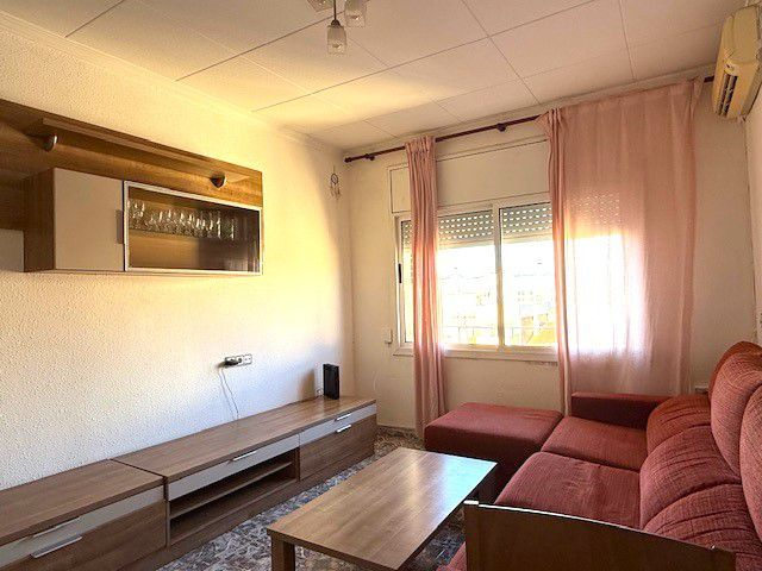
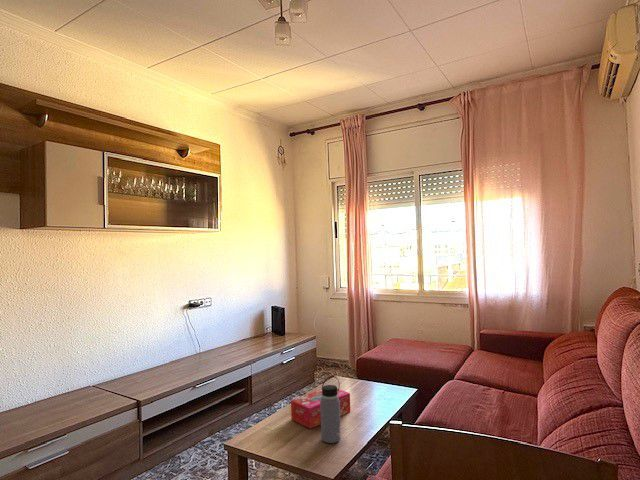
+ tissue box [290,388,351,430]
+ water bottle [320,375,342,444]
